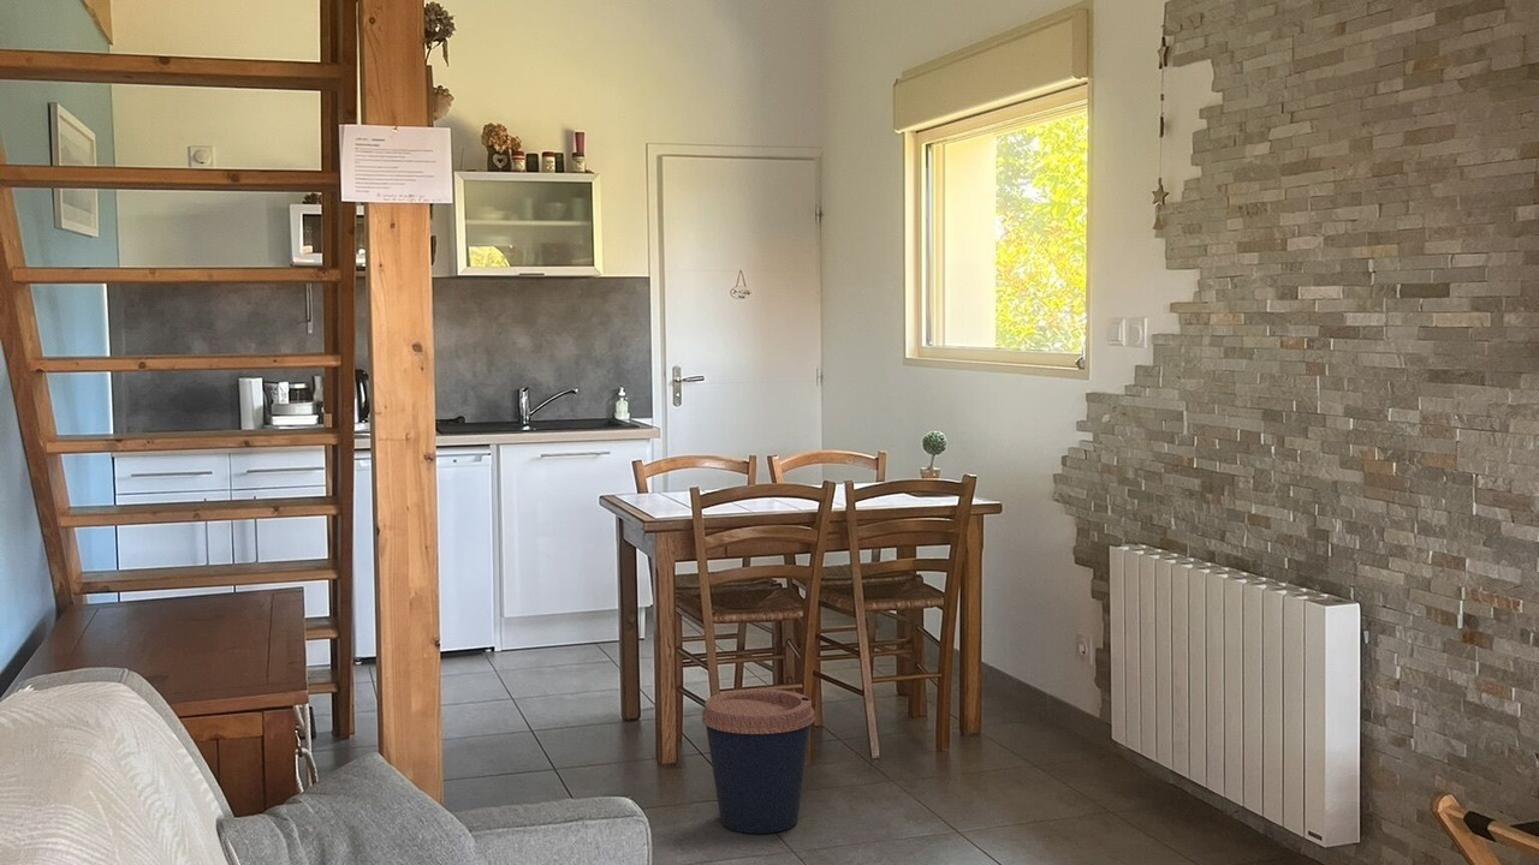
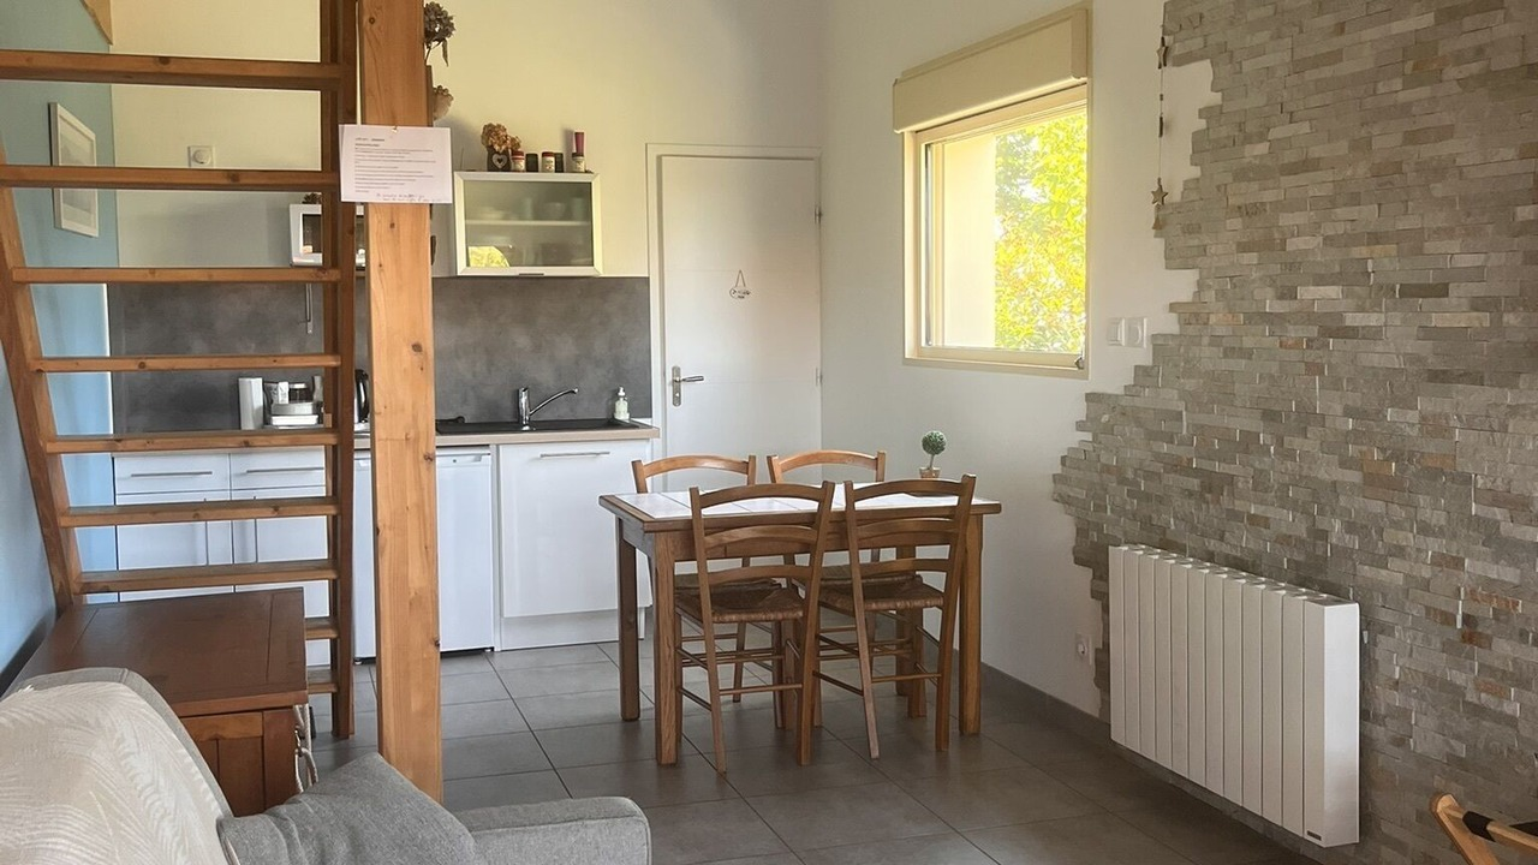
- coffee cup [701,688,816,835]
